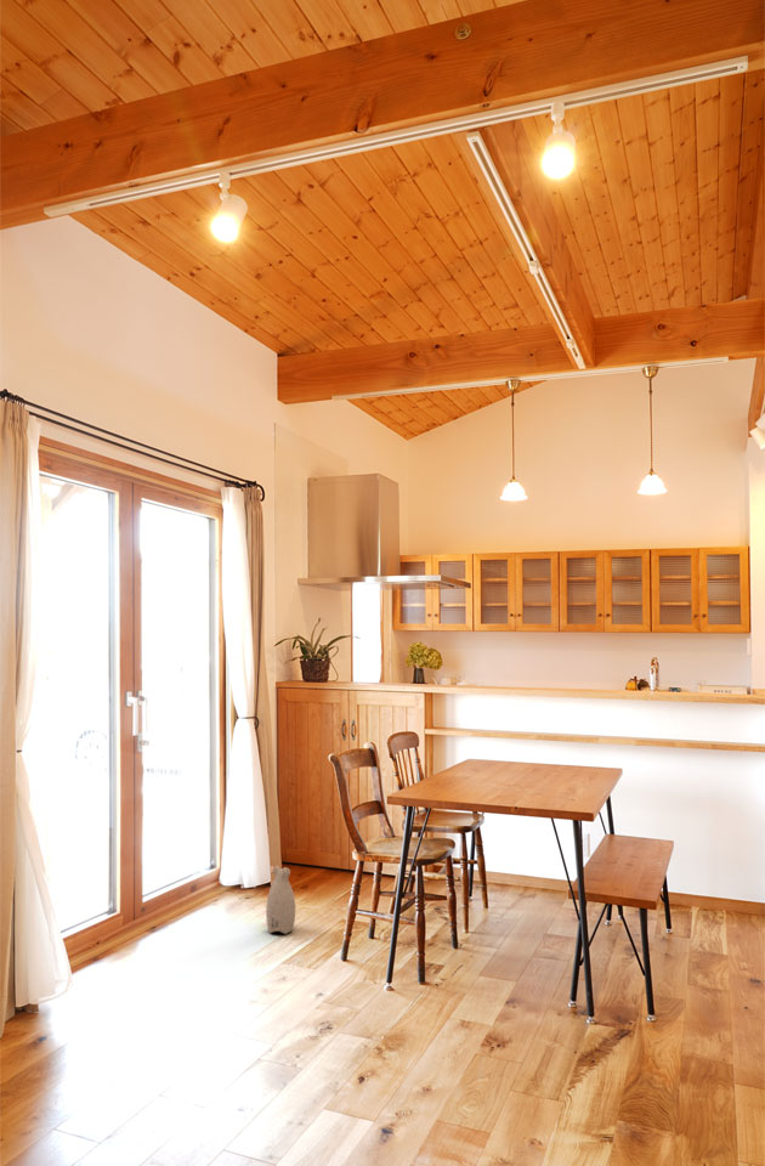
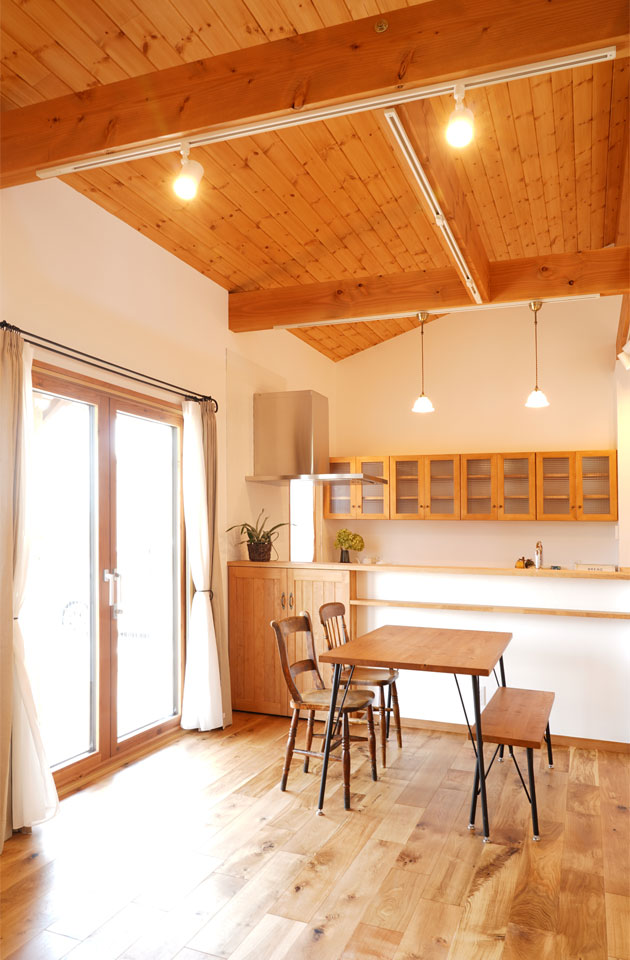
- vase [265,865,296,935]
